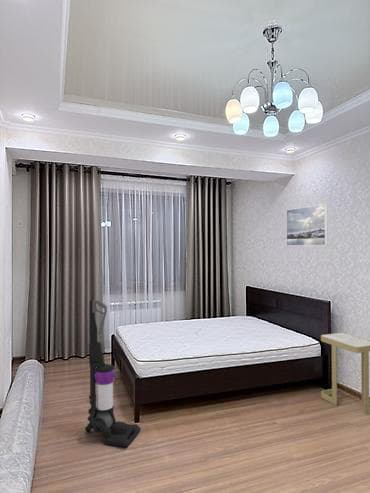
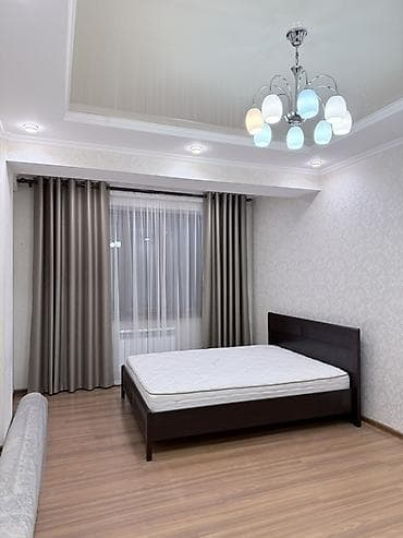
- side table [320,332,370,416]
- vacuum cleaner [84,299,141,448]
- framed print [285,203,328,246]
